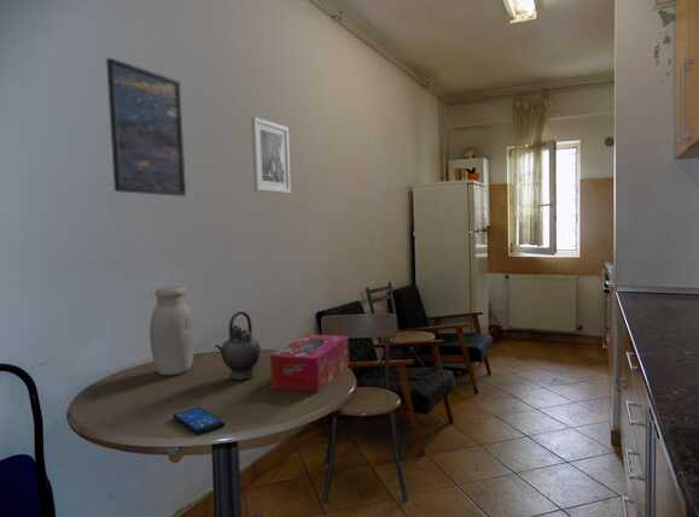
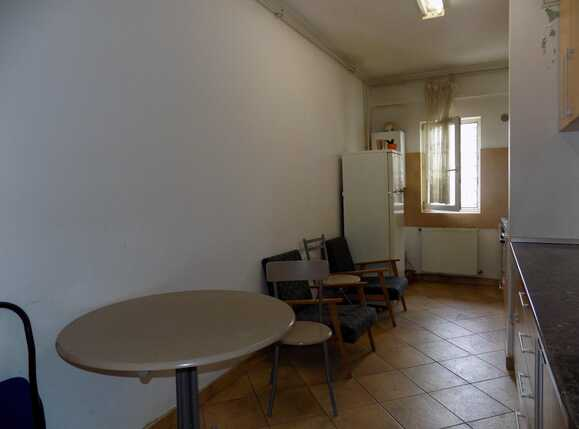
- tissue box [269,334,350,393]
- teapot [214,310,262,381]
- smartphone [171,406,226,436]
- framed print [105,57,187,198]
- jar [148,286,196,376]
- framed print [250,116,292,195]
